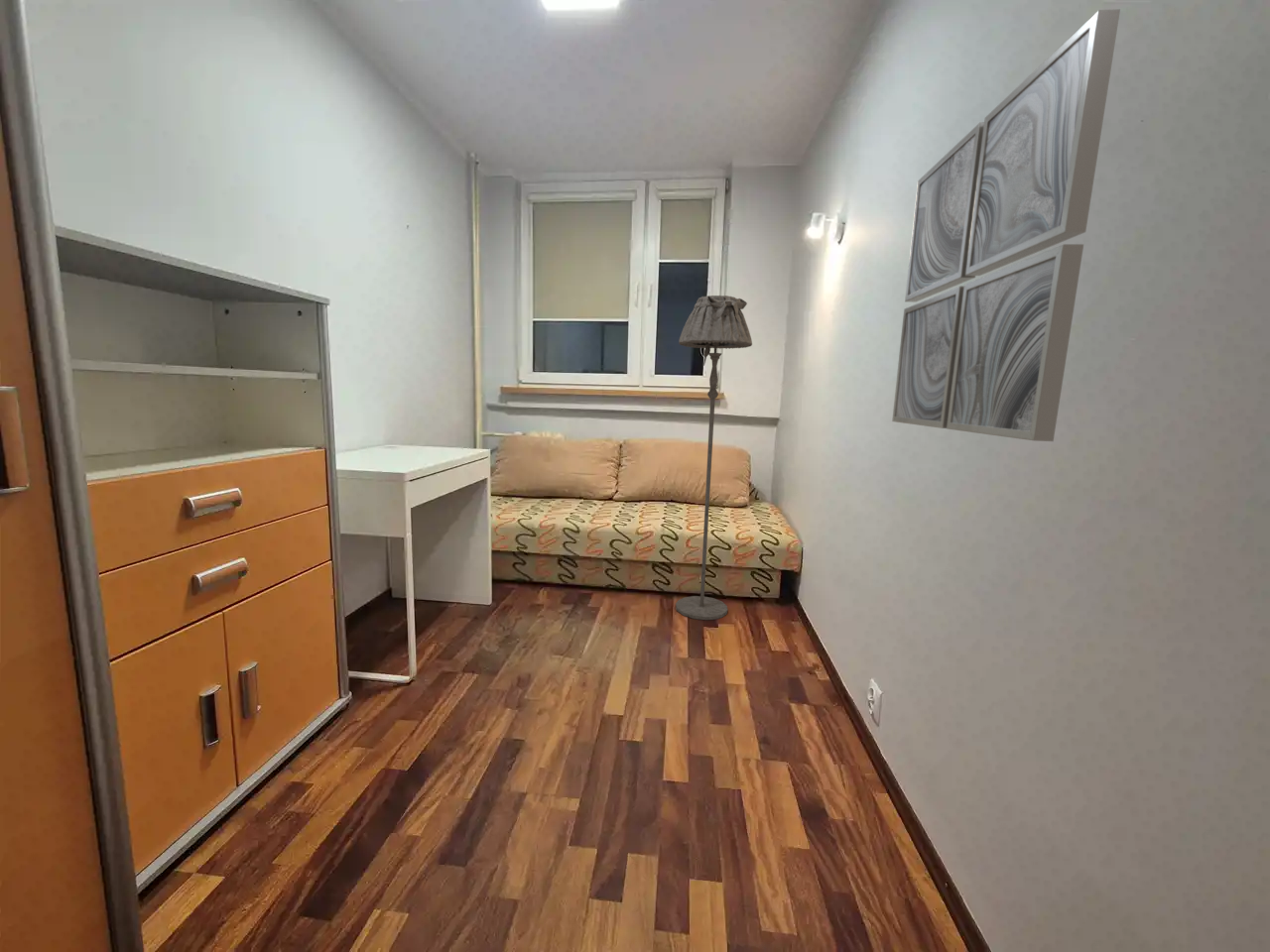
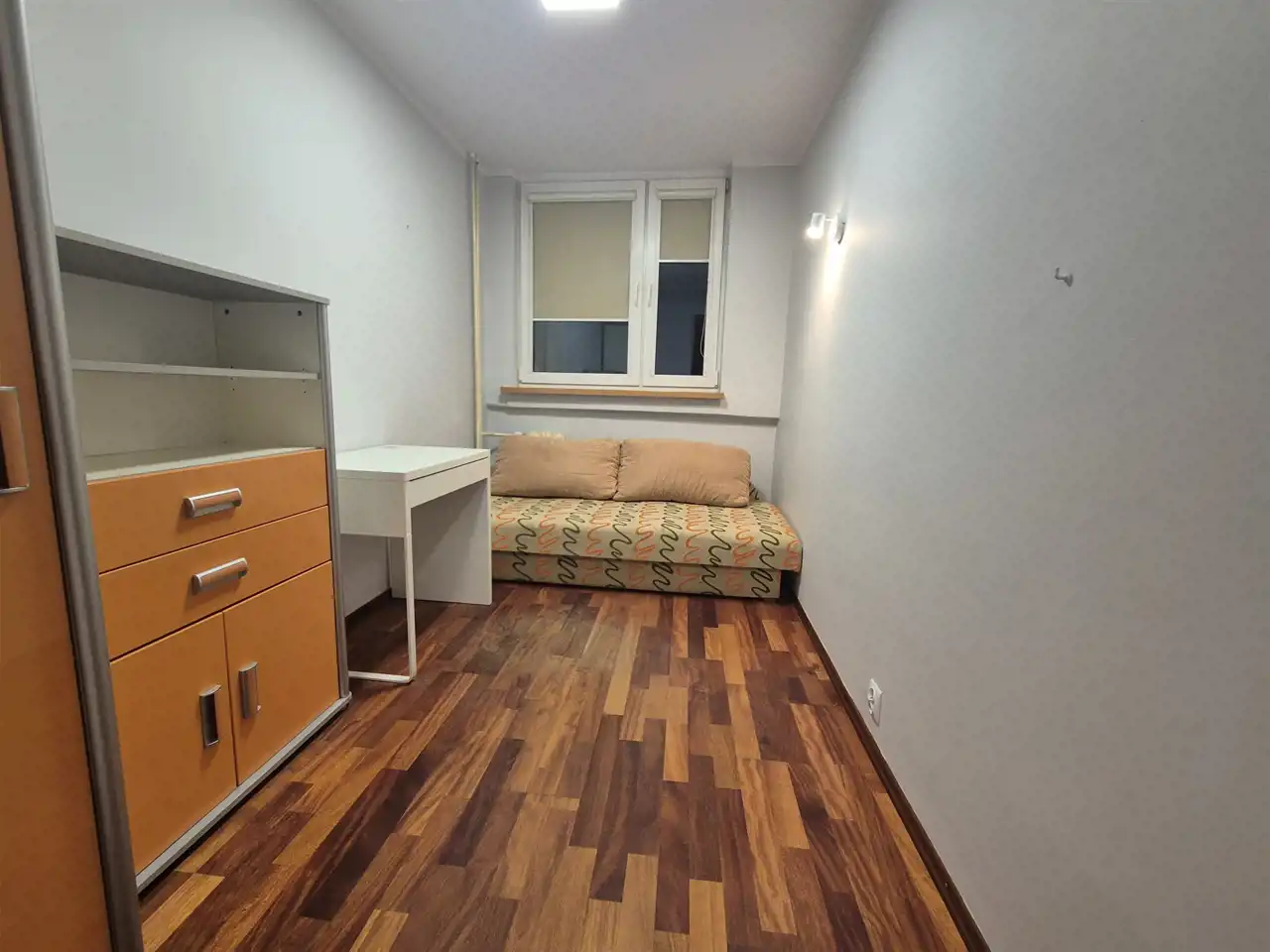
- wall art [891,8,1121,442]
- floor lamp [675,295,753,621]
